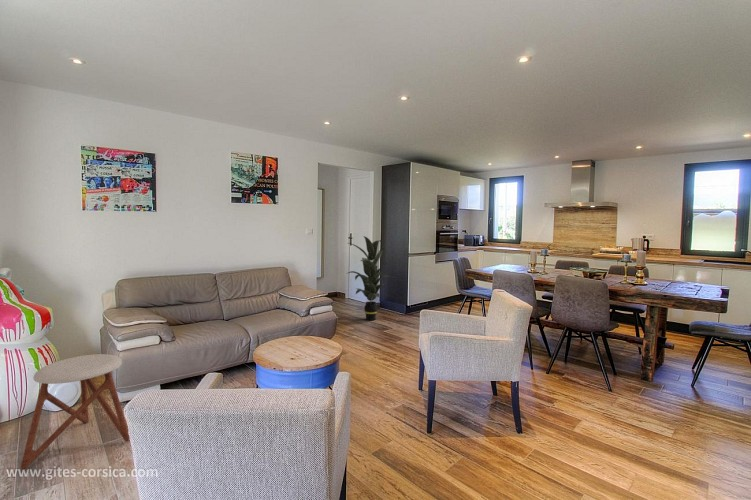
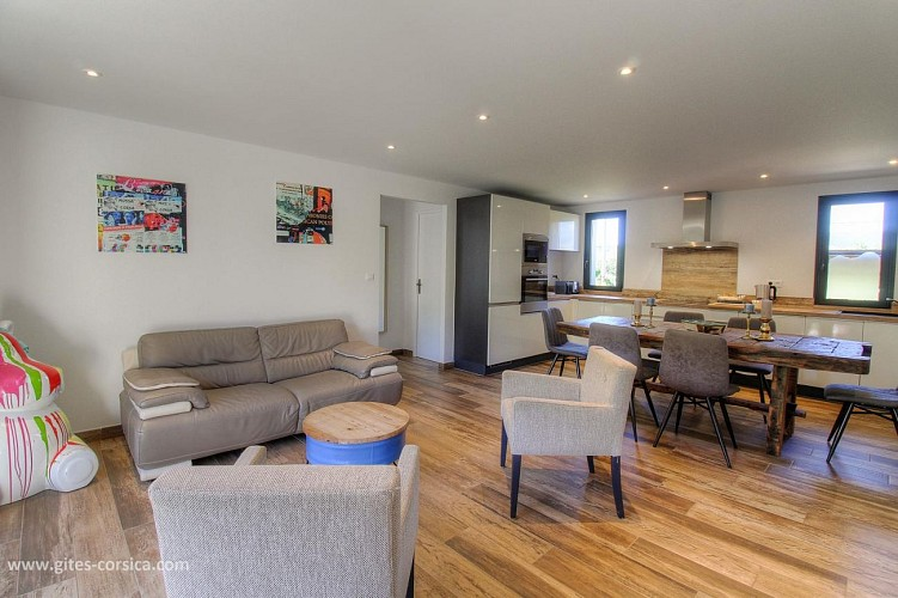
- stool [19,353,130,471]
- indoor plant [347,235,396,321]
